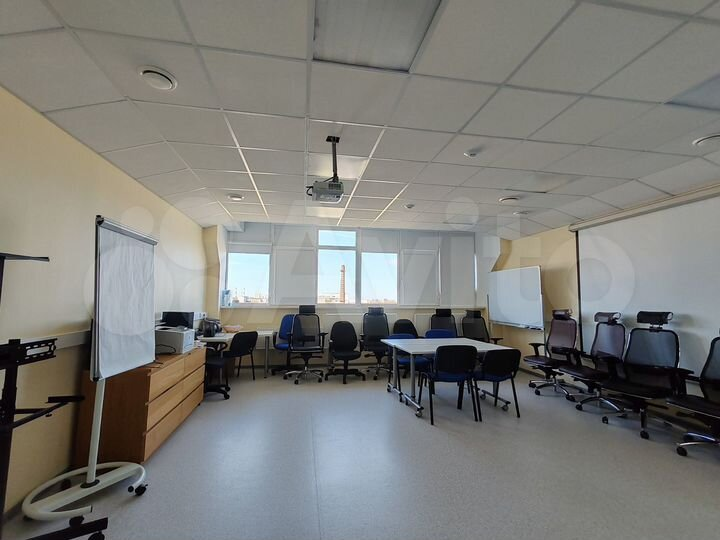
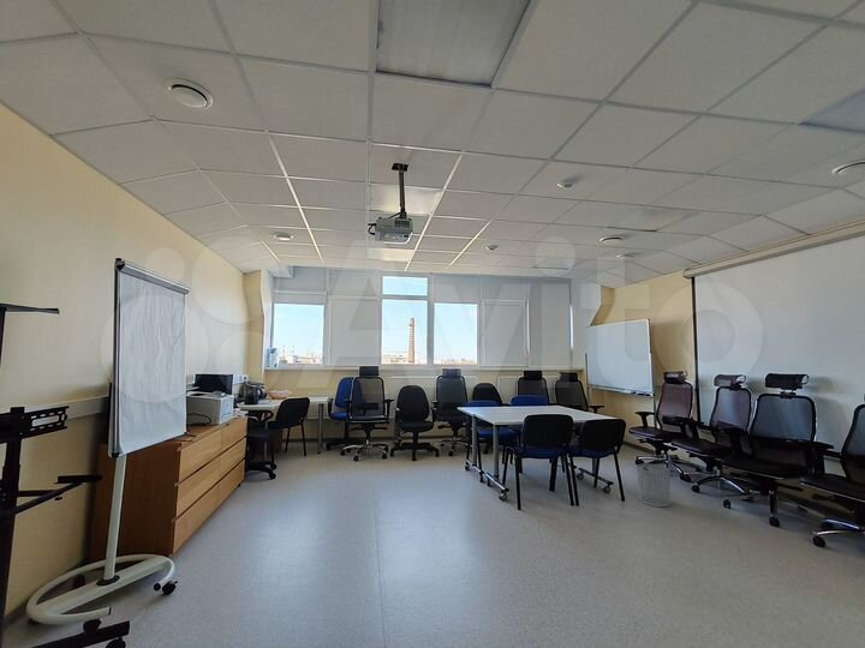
+ waste bin [636,463,672,508]
